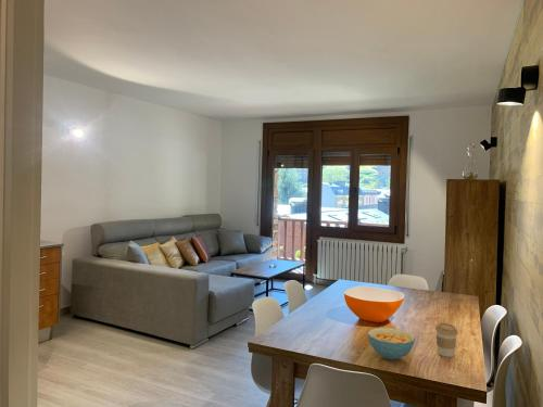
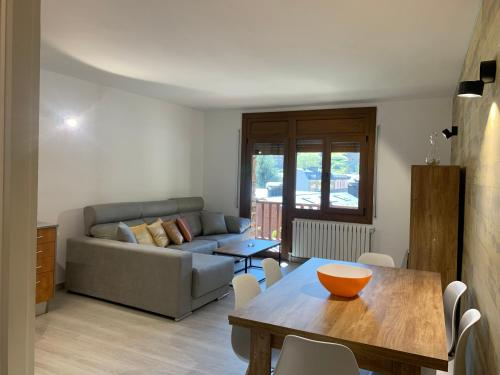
- cereal bowl [367,327,416,361]
- coffee cup [434,321,459,358]
